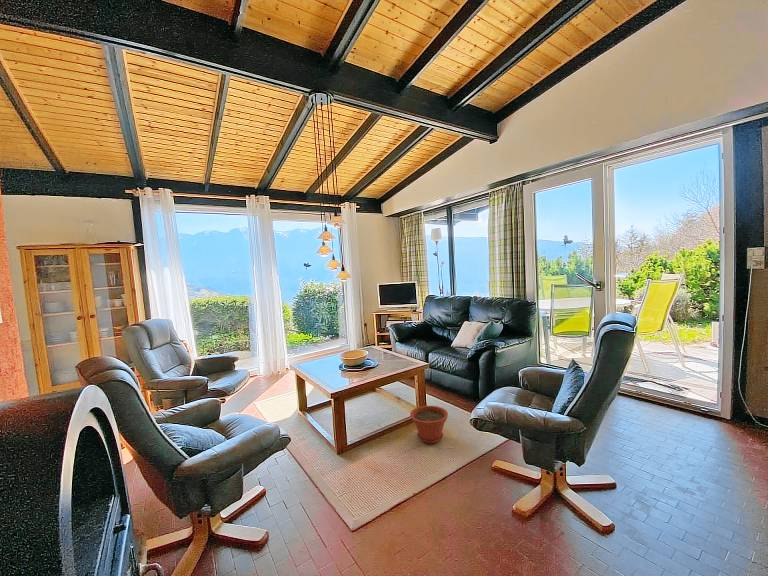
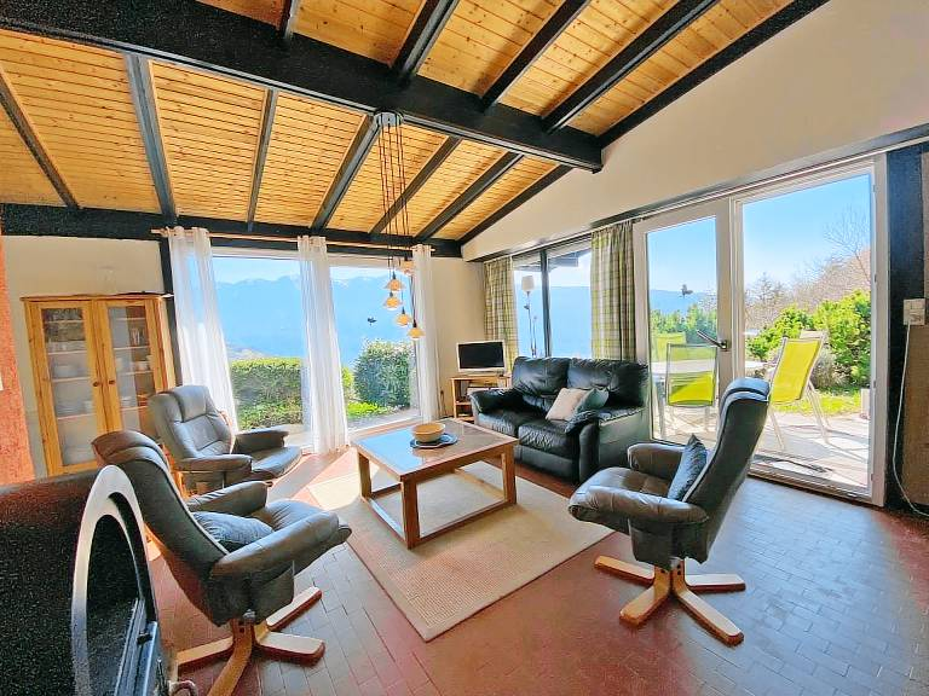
- plant pot [409,405,449,444]
